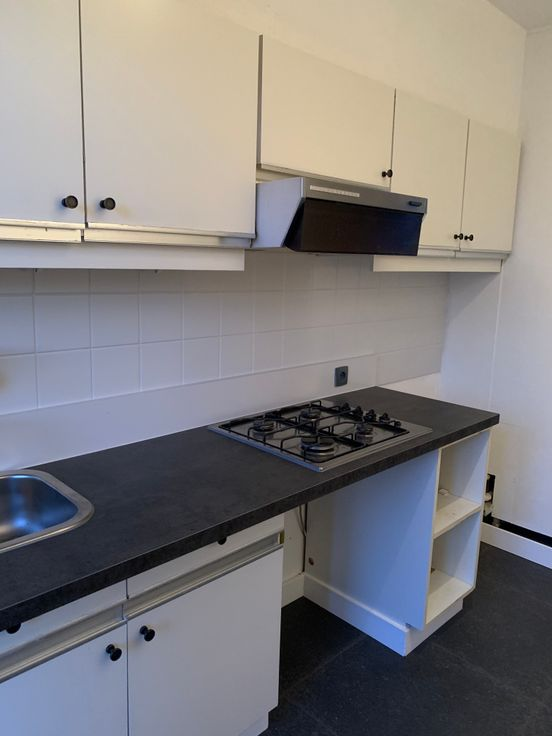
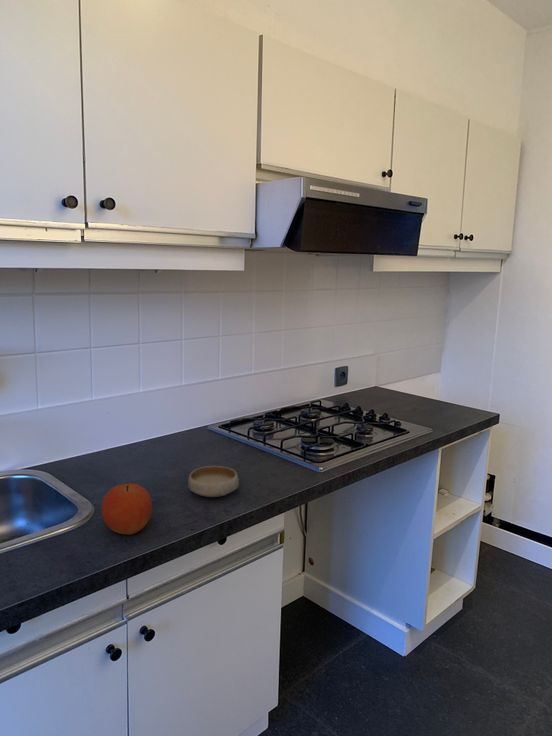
+ bowl [187,465,240,498]
+ fruit [100,482,153,535]
